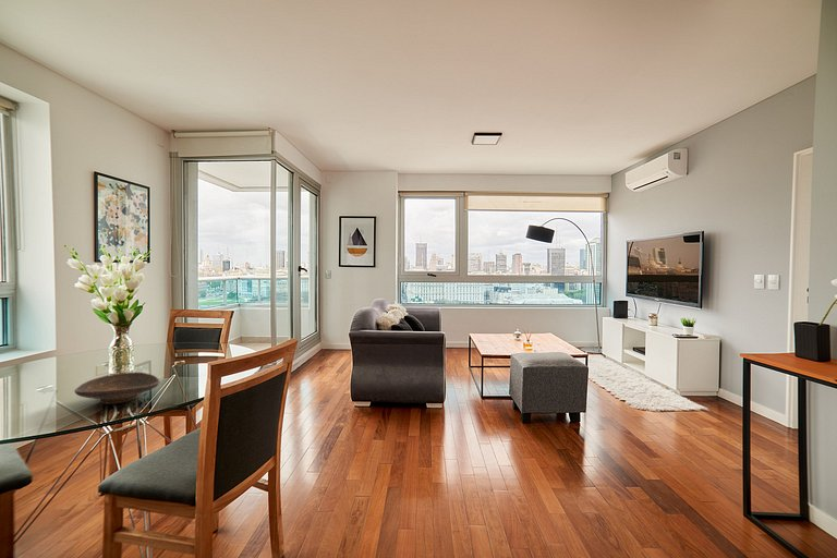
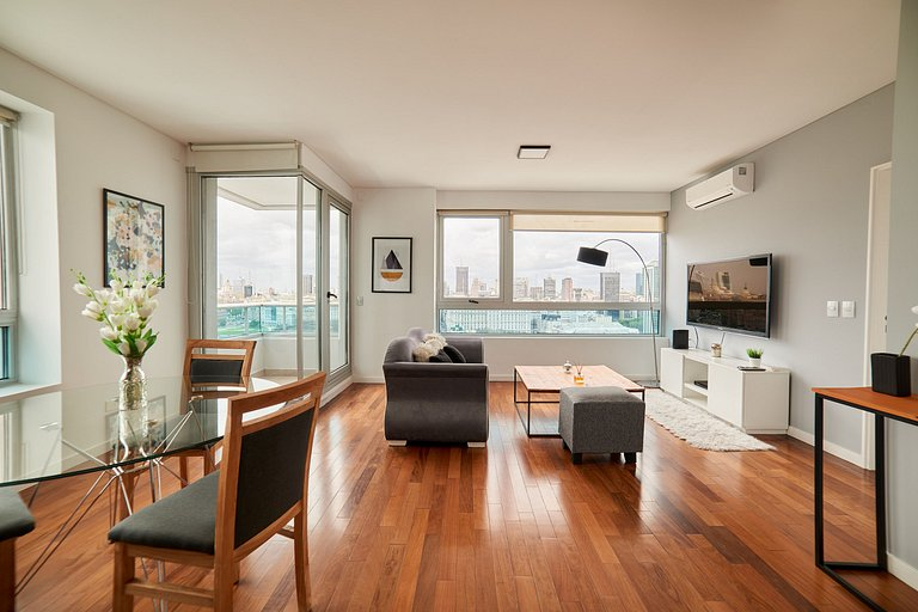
- decorative bowl [73,372,161,404]
